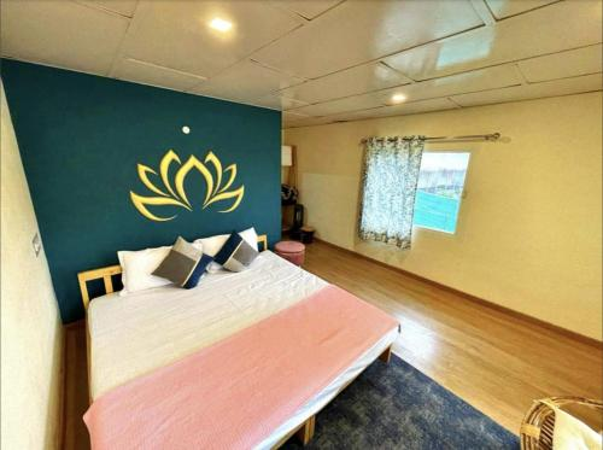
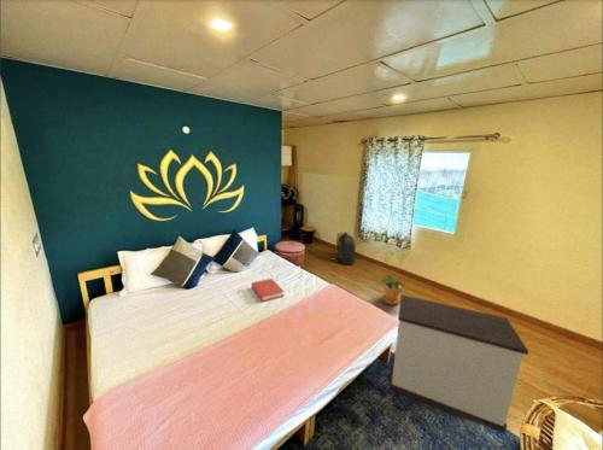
+ backpack [333,232,356,265]
+ hardback book [251,277,285,303]
+ nightstand [388,293,529,434]
+ potted plant [381,274,408,306]
